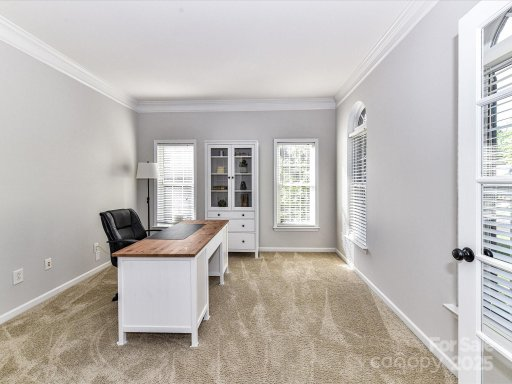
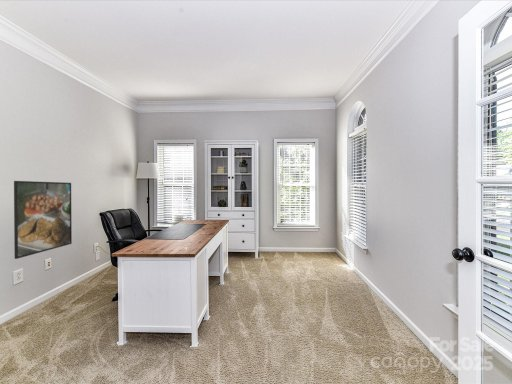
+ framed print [13,180,73,260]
